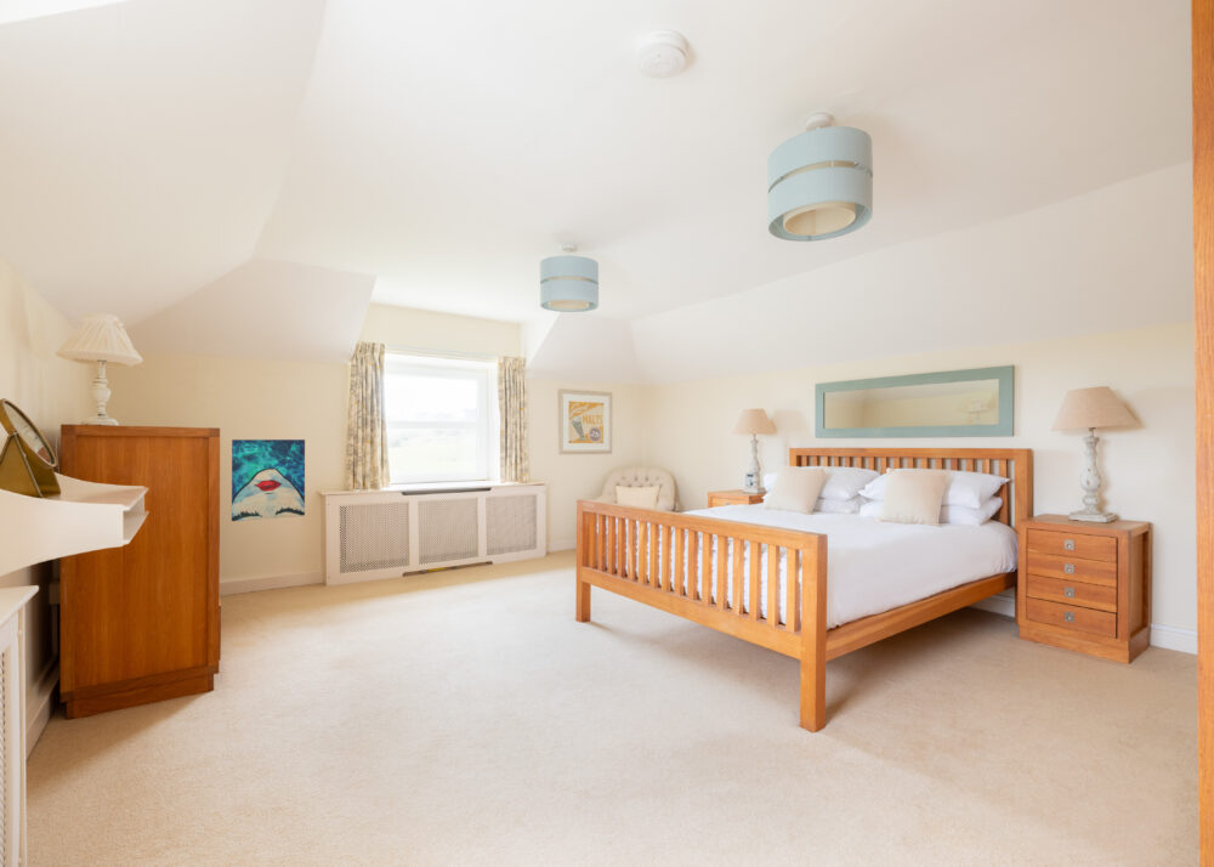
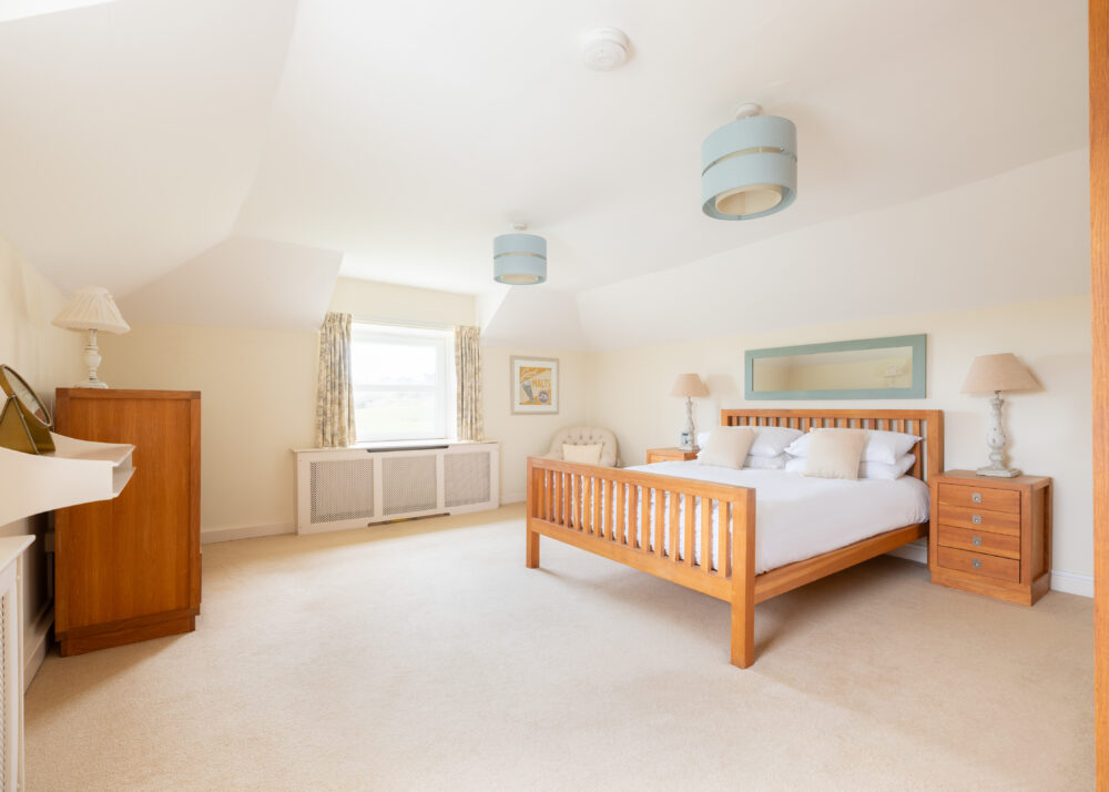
- wall art [231,438,306,522]
